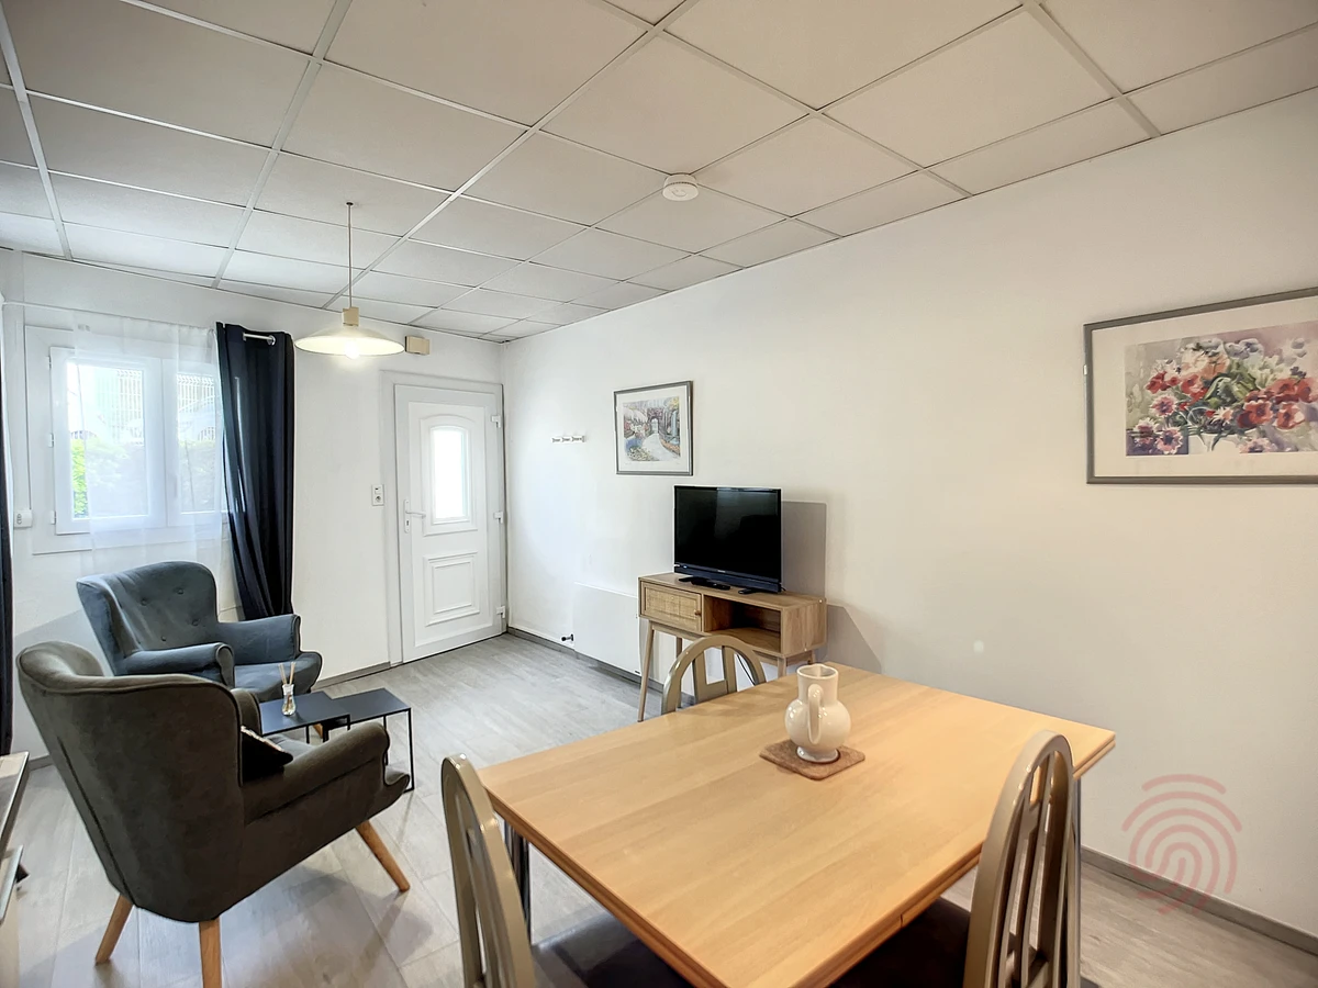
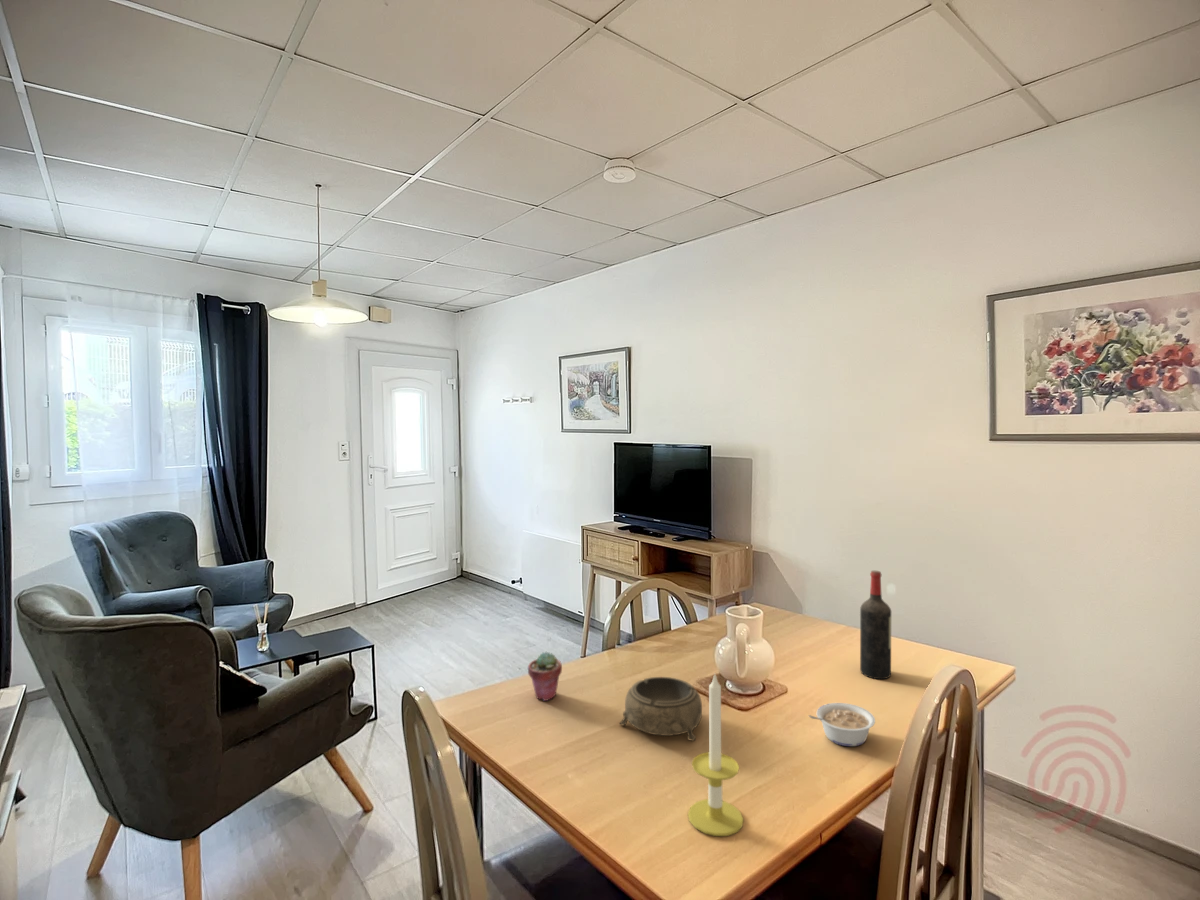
+ legume [807,702,876,747]
+ decorative bowl [619,676,703,742]
+ candle [687,674,744,837]
+ potted succulent [527,651,563,702]
+ wine bottle [859,570,892,680]
